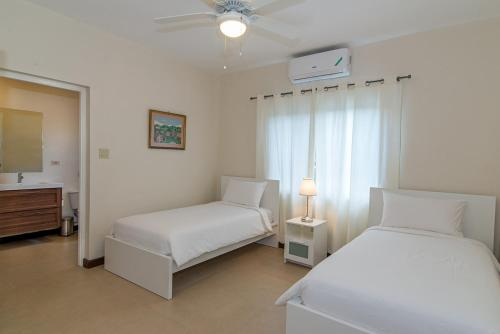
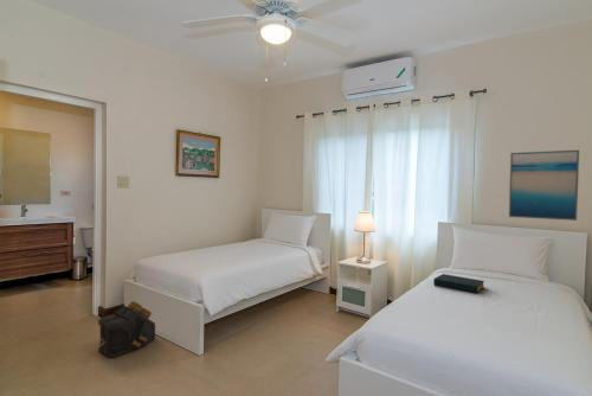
+ hardback book [432,273,485,294]
+ wall art [508,149,580,222]
+ backpack [97,300,156,358]
